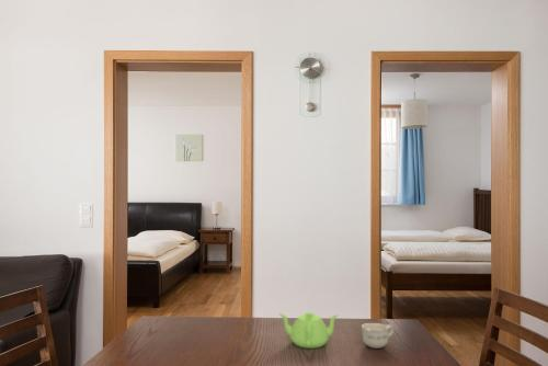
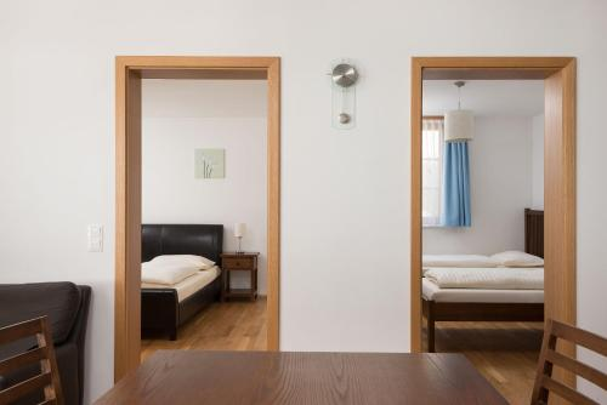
- cup [361,322,395,350]
- teapot [277,311,340,350]
